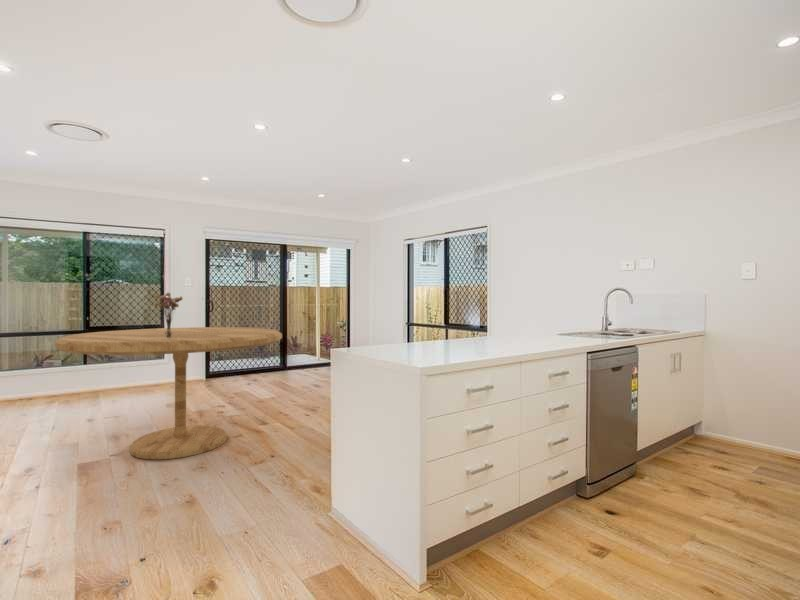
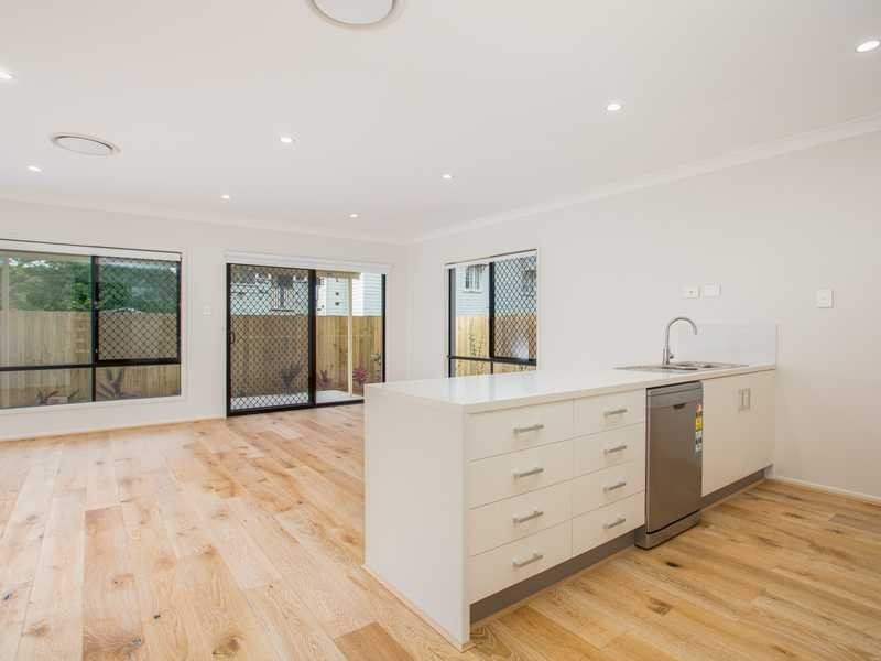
- bouquet [152,291,184,338]
- dining table [55,326,283,460]
